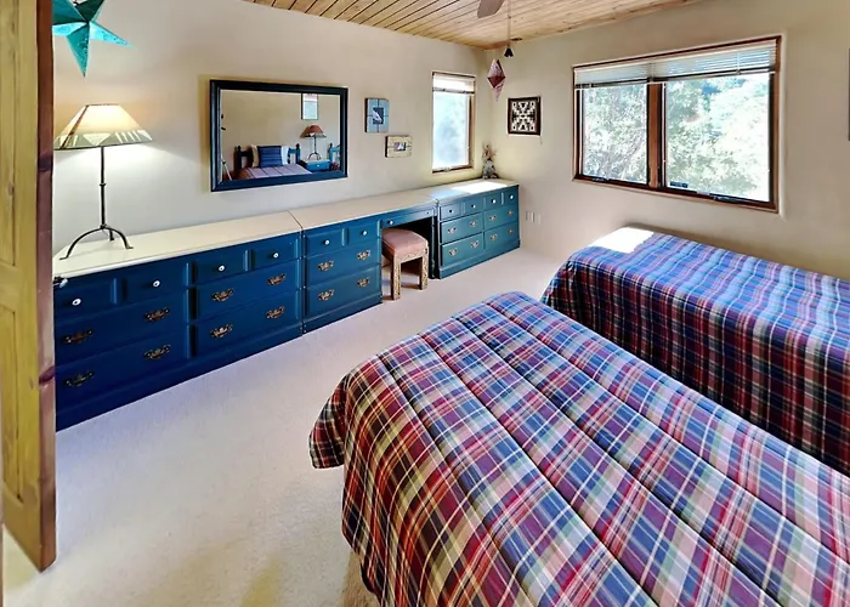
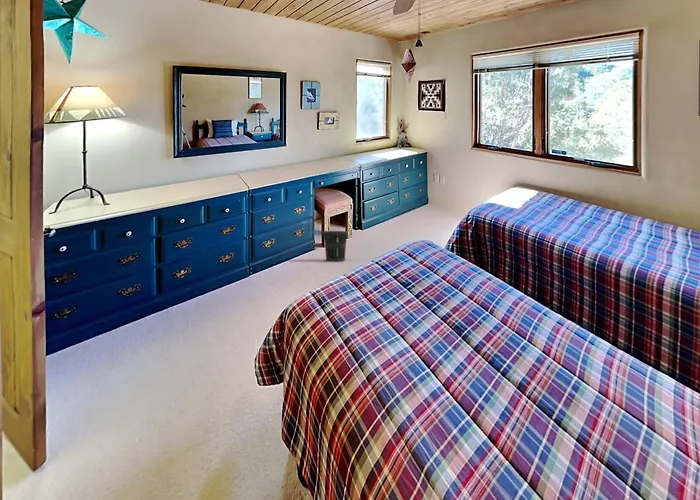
+ wastebasket [322,230,349,262]
